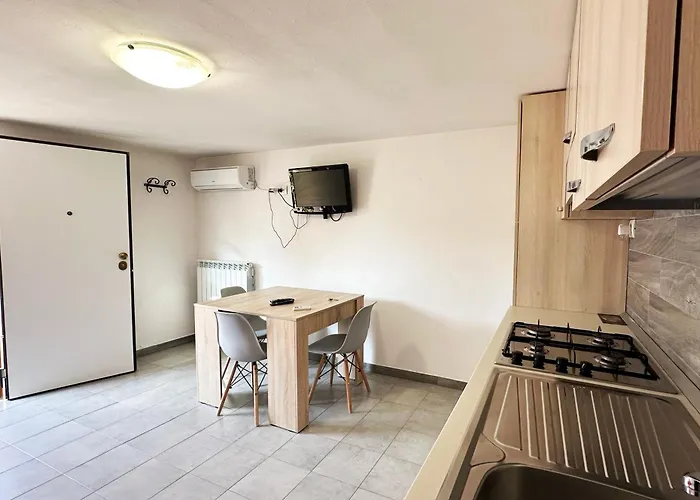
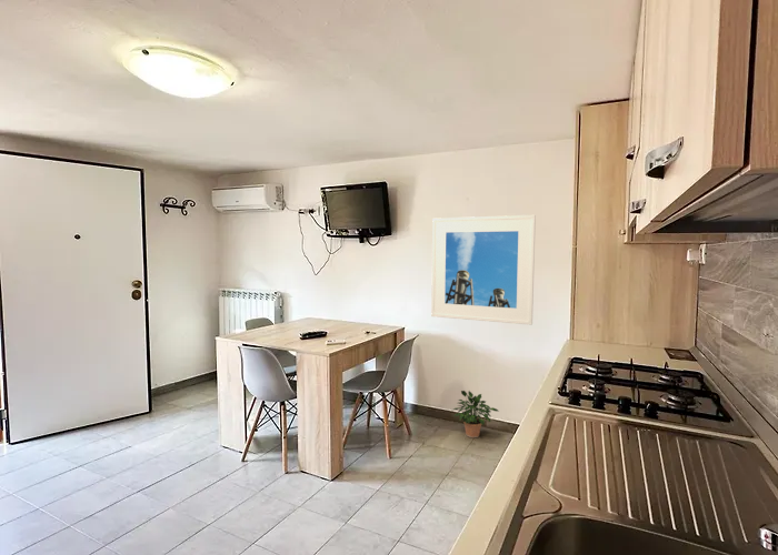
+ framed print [430,214,537,326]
+ potted plant [450,390,500,438]
